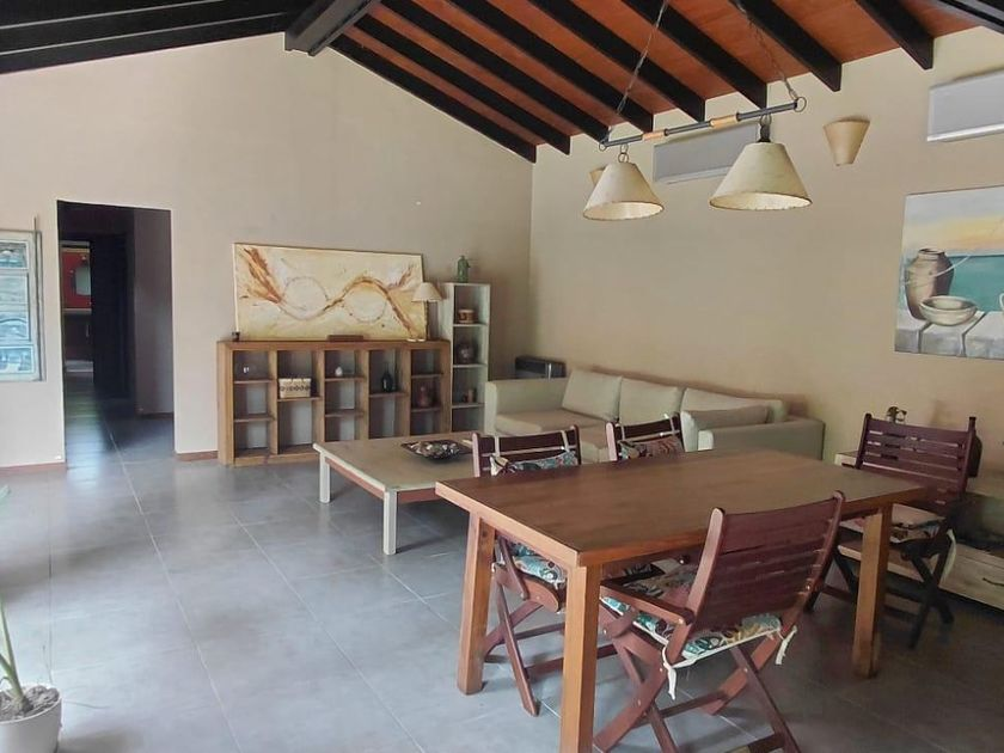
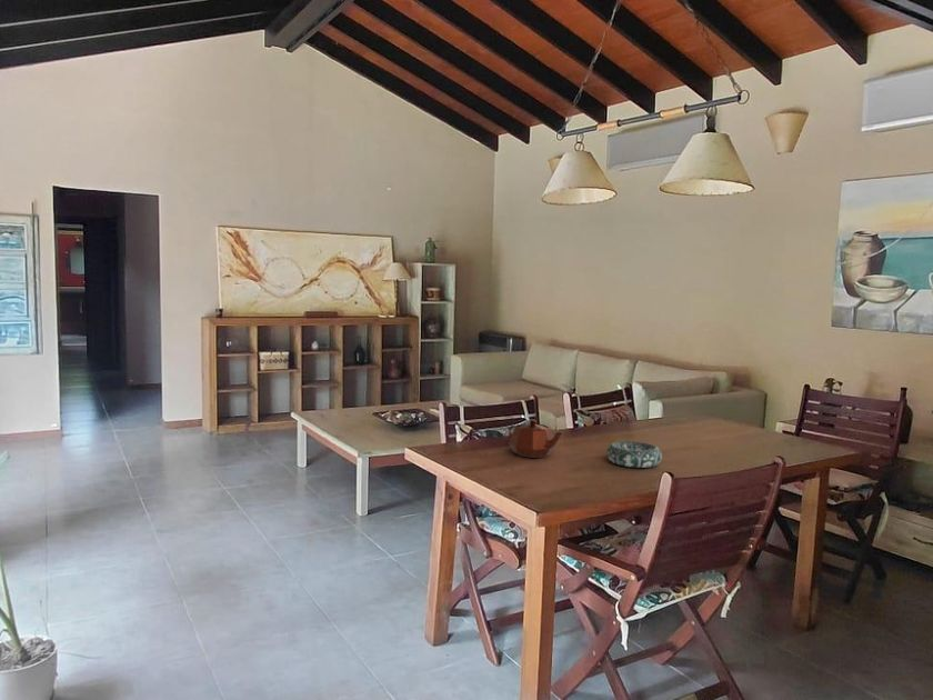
+ decorative bowl [605,440,663,469]
+ teapot [506,418,563,459]
